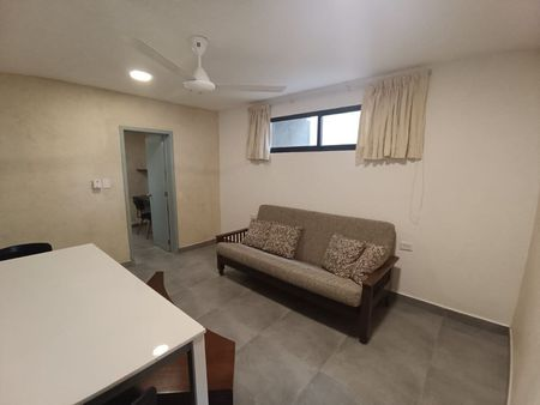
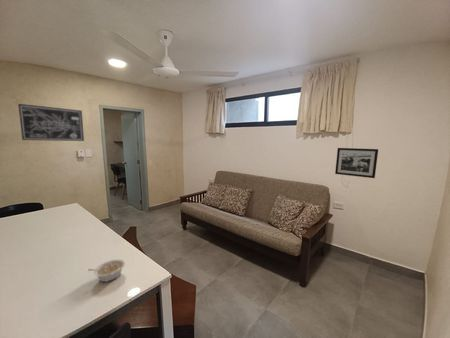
+ wall art [17,103,85,142]
+ picture frame [334,147,379,179]
+ legume [87,259,126,283]
